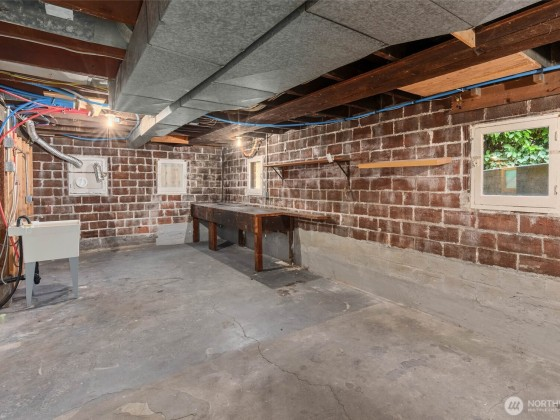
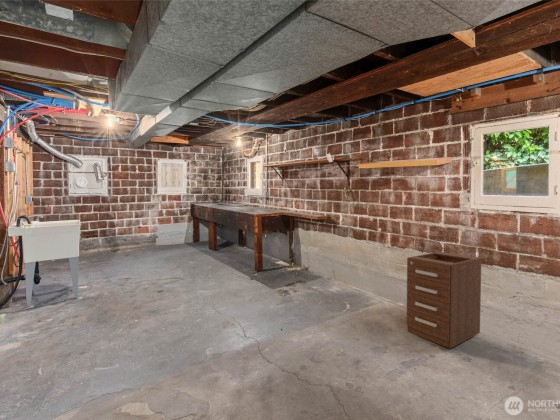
+ filing cabinet [406,251,482,349]
